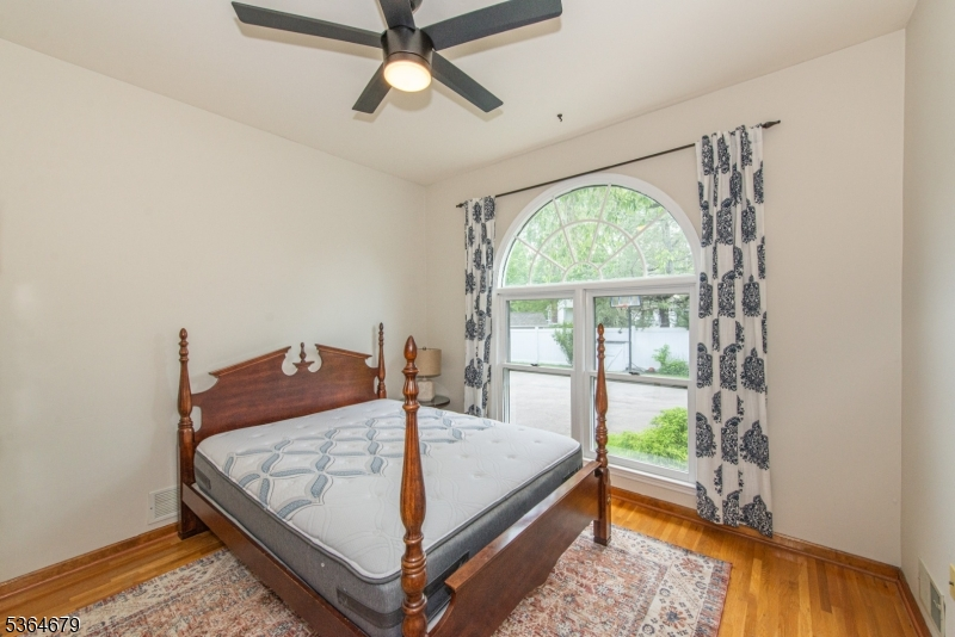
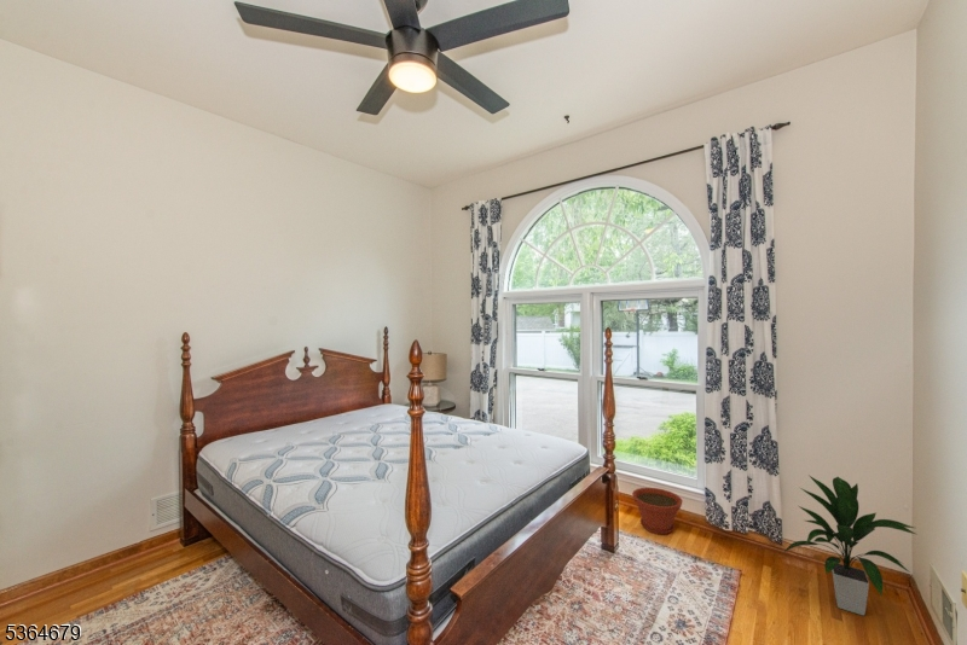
+ plant pot [631,487,684,535]
+ indoor plant [782,473,916,617]
